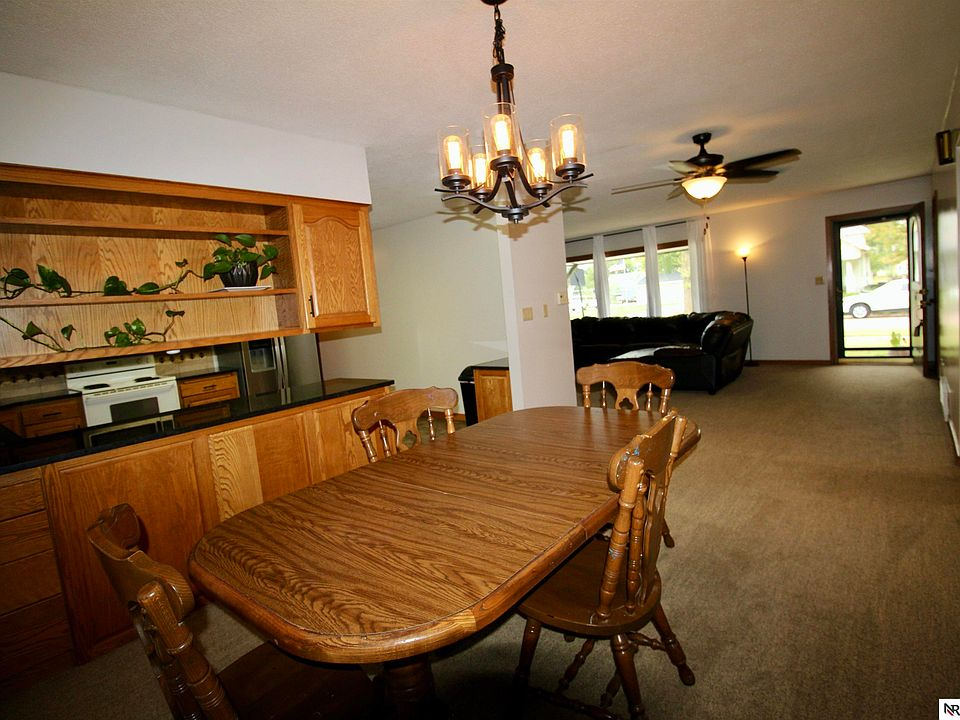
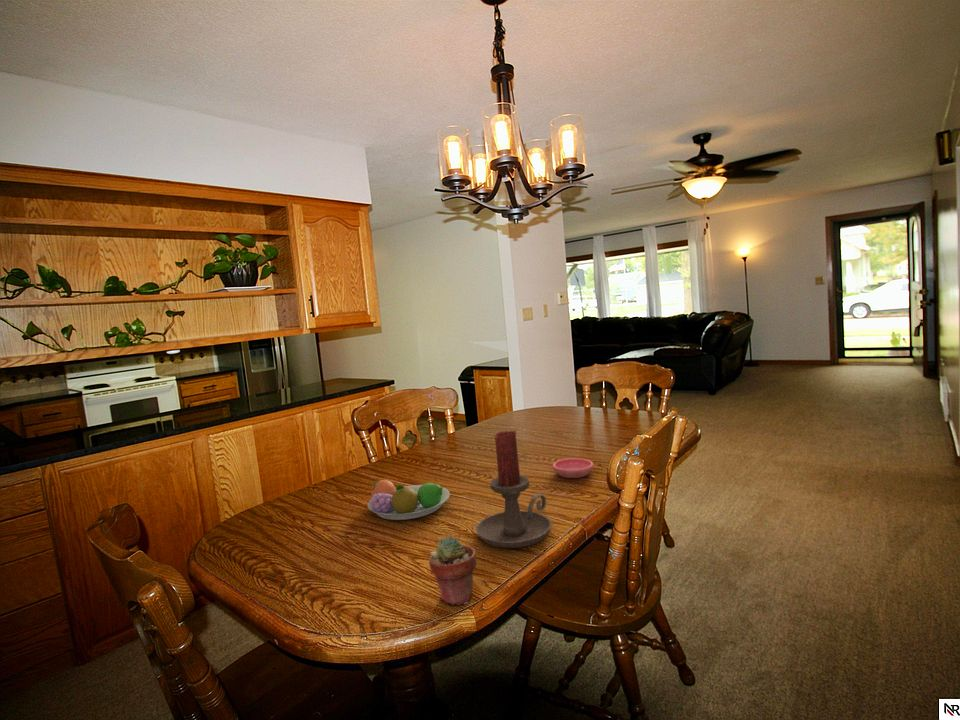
+ candle holder [475,430,553,549]
+ potted succulent [428,535,478,606]
+ fruit bowl [366,479,451,521]
+ saucer [552,457,594,479]
